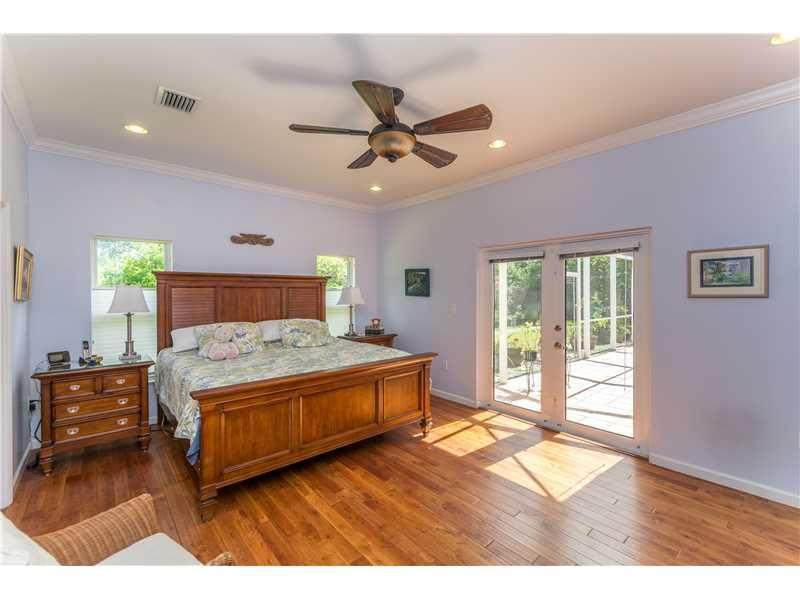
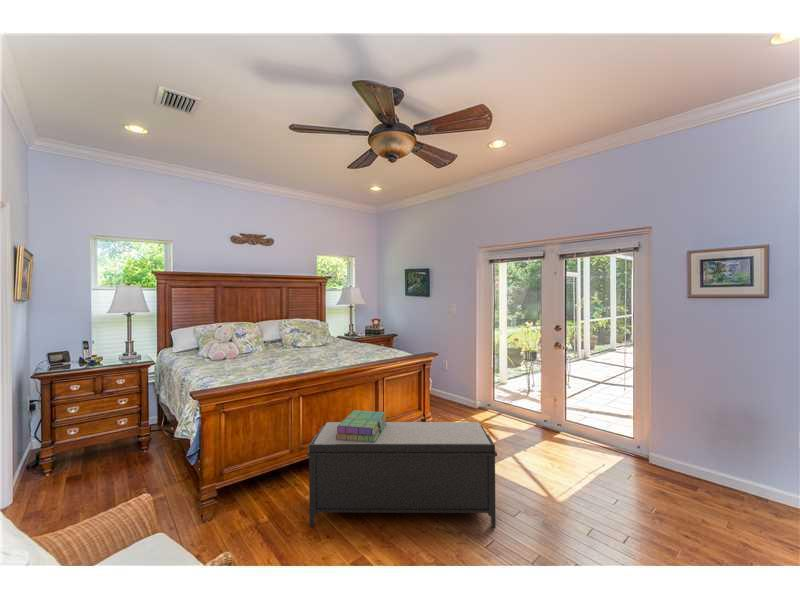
+ bench [306,421,498,529]
+ stack of books [336,409,387,443]
